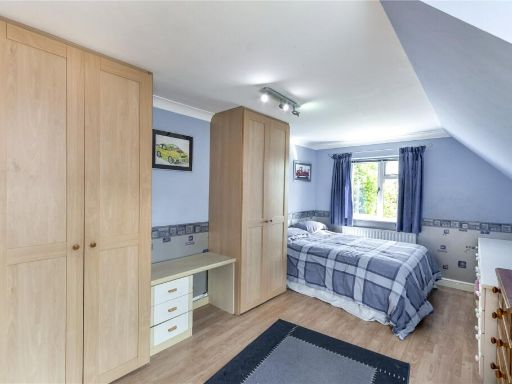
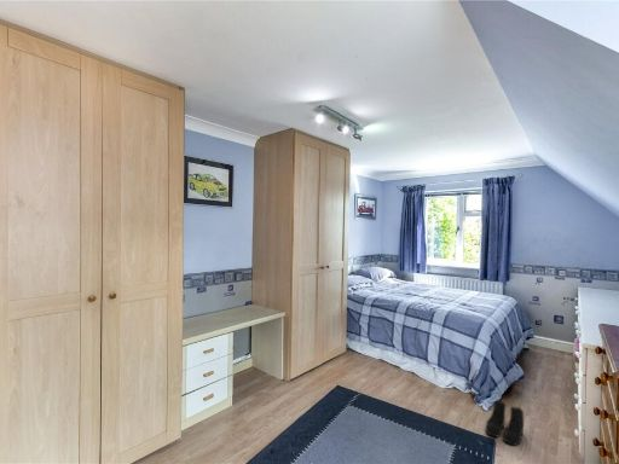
+ boots [485,400,525,447]
